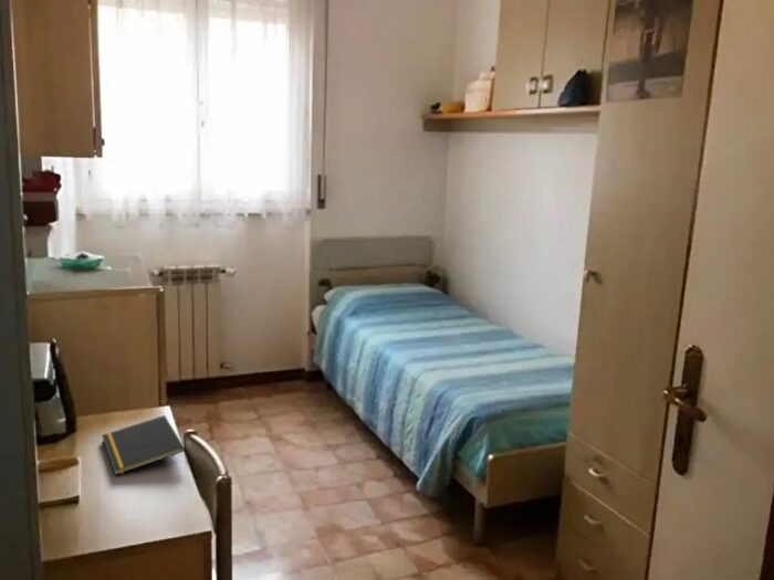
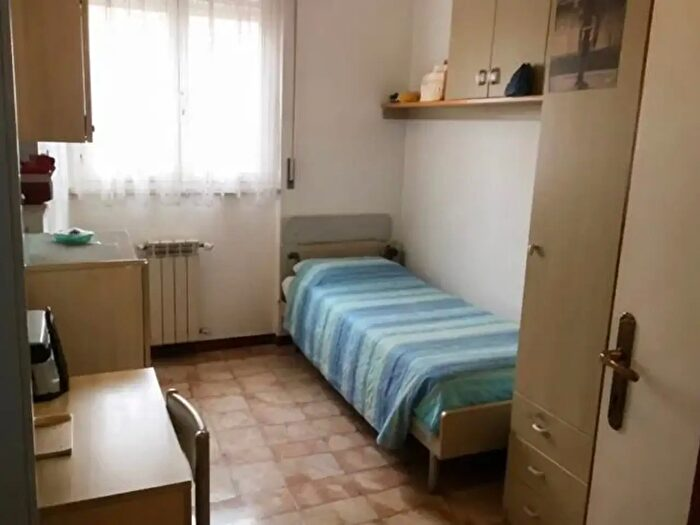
- notepad [101,414,186,476]
